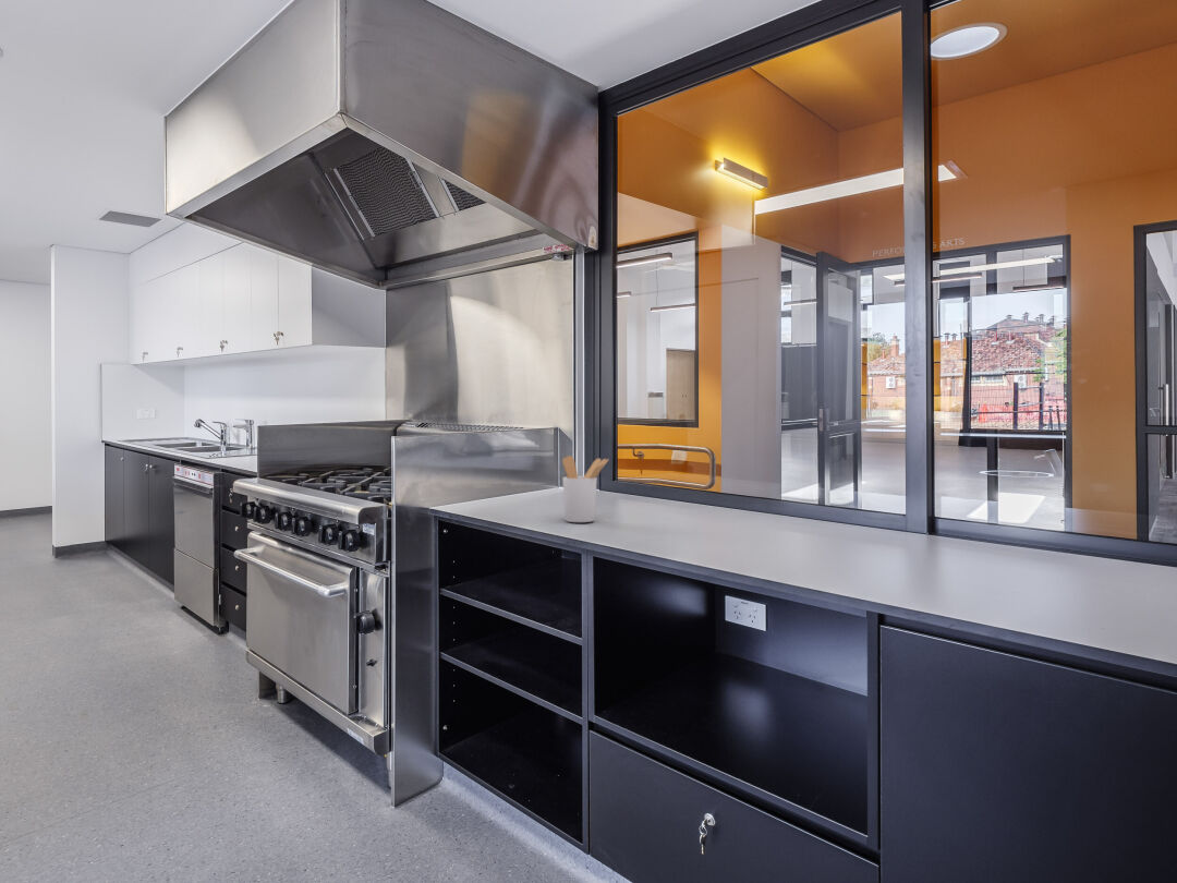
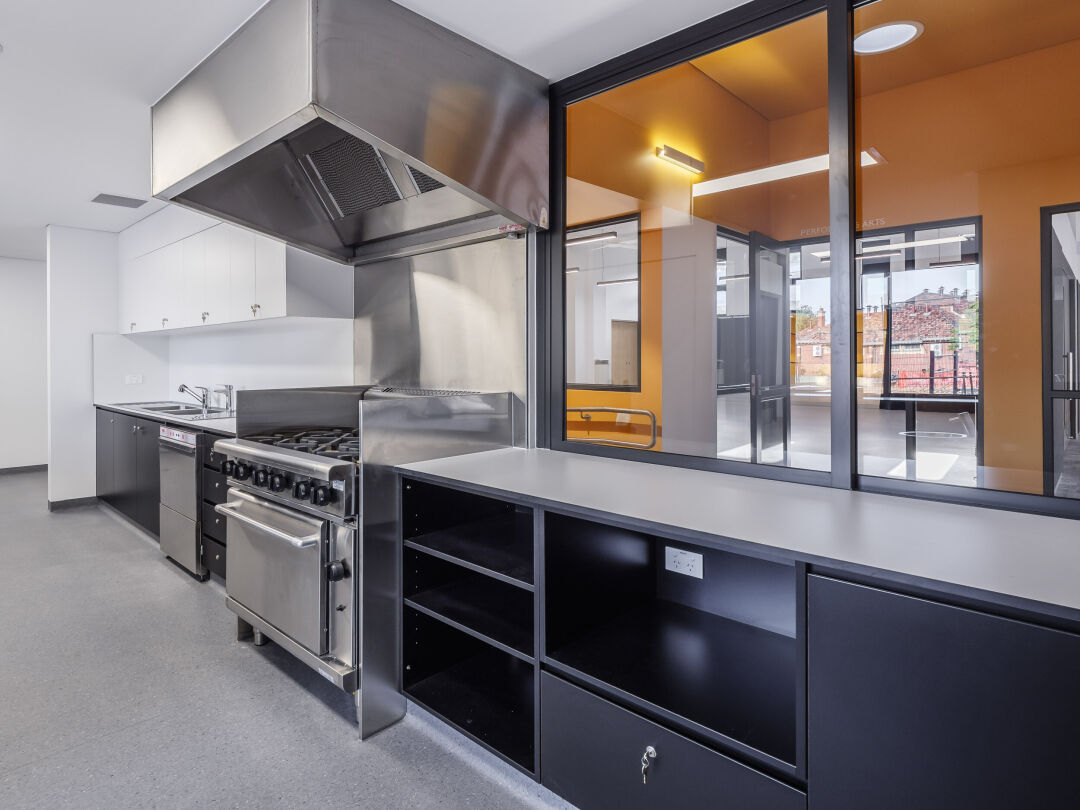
- utensil holder [561,455,610,523]
